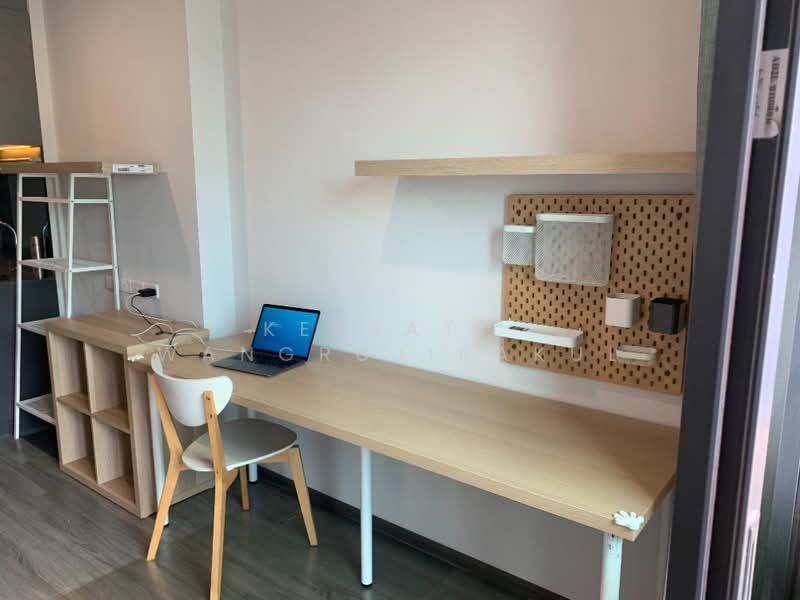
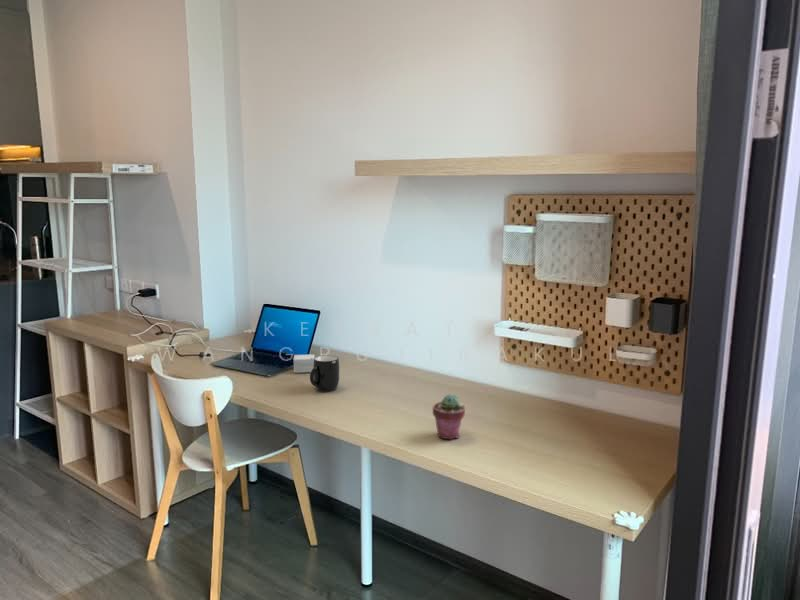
+ potted succulent [432,393,466,440]
+ mug [309,355,340,393]
+ small box [293,353,316,374]
